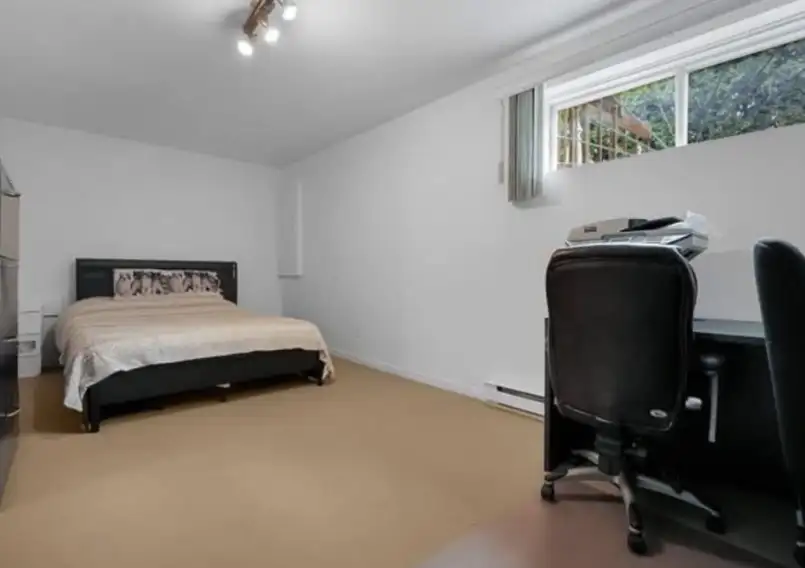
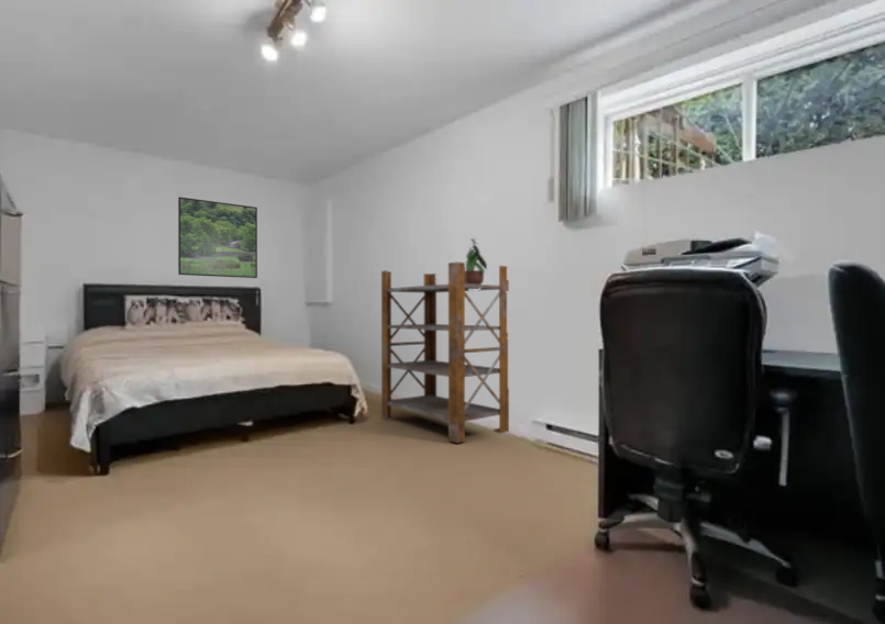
+ shelving unit [380,261,510,444]
+ potted plant [465,236,488,285]
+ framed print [177,196,258,279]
